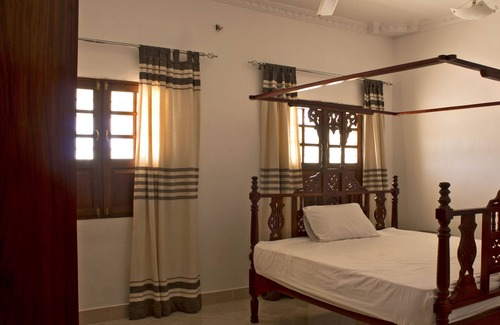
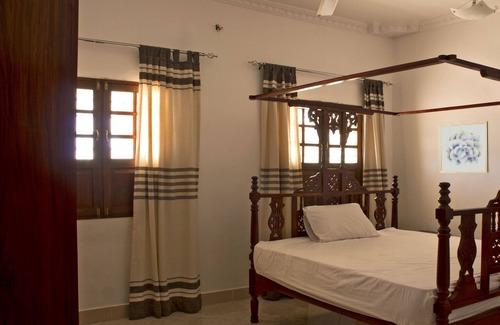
+ wall art [438,120,490,174]
